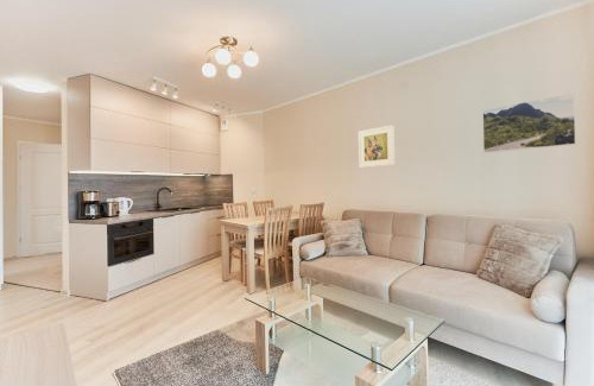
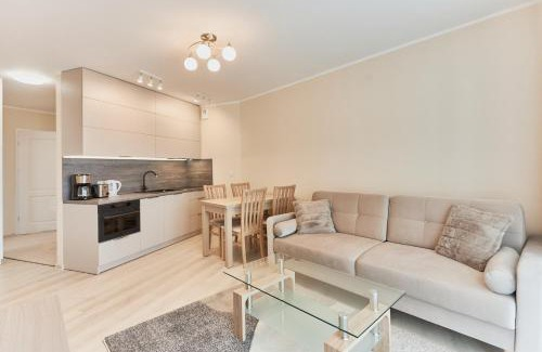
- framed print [481,91,577,154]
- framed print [358,125,396,169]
